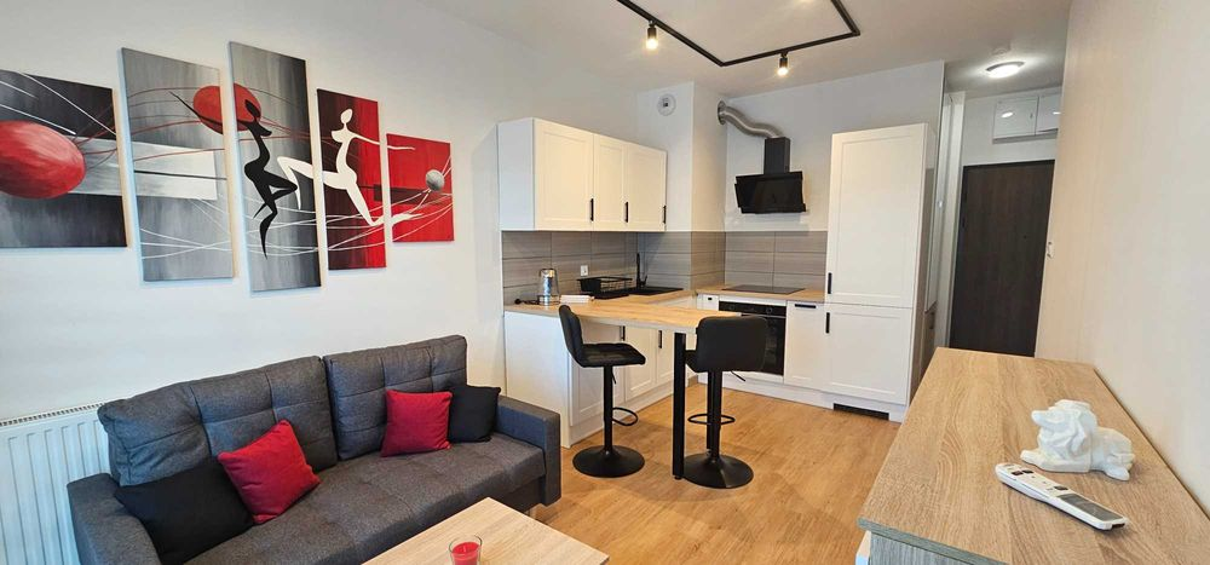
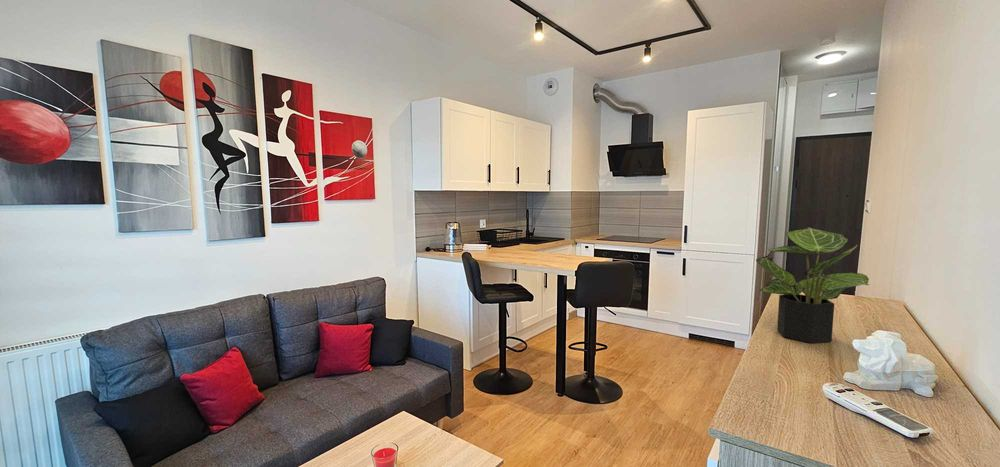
+ potted plant [755,226,870,344]
